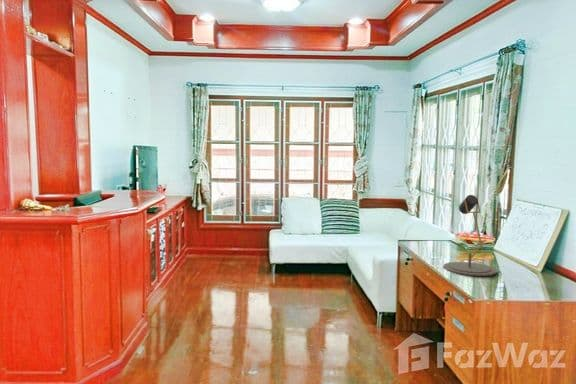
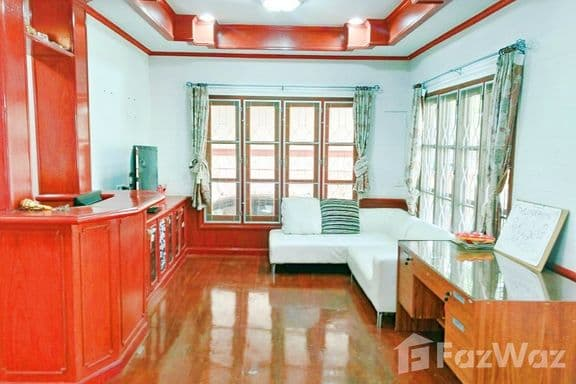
- desk lamp [442,194,497,277]
